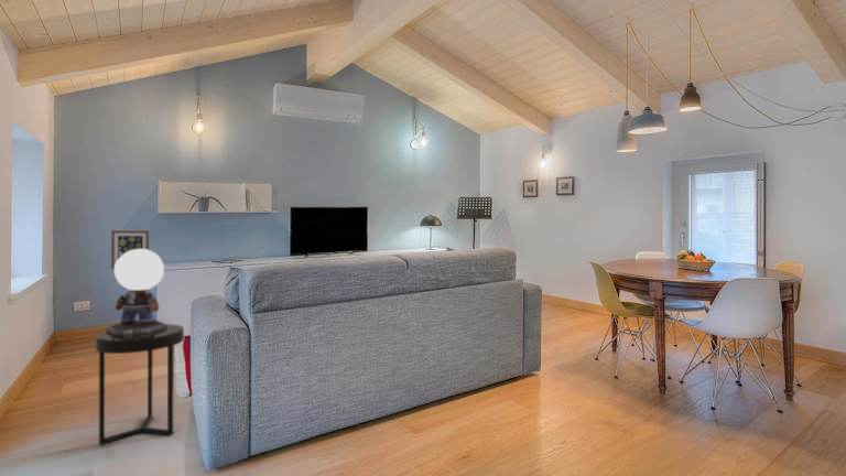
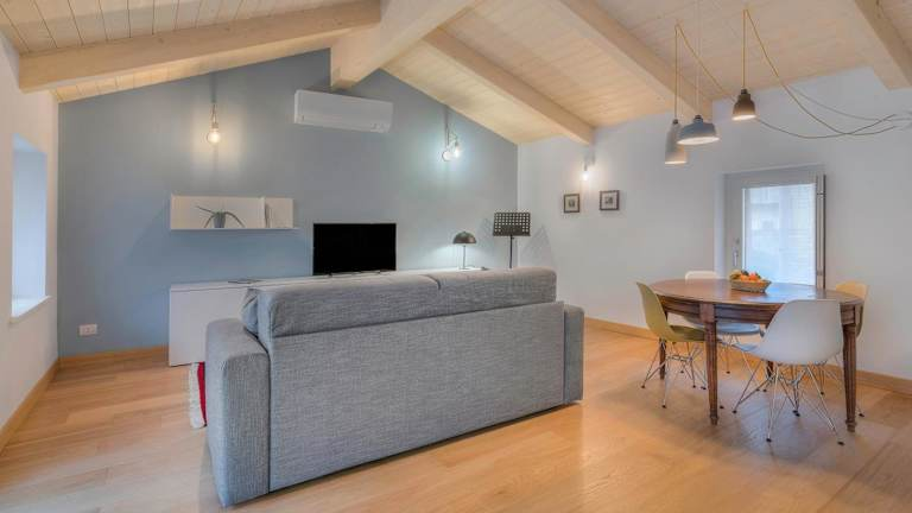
- table lamp [105,249,167,335]
- wall art [110,229,150,270]
- side table [95,323,185,445]
